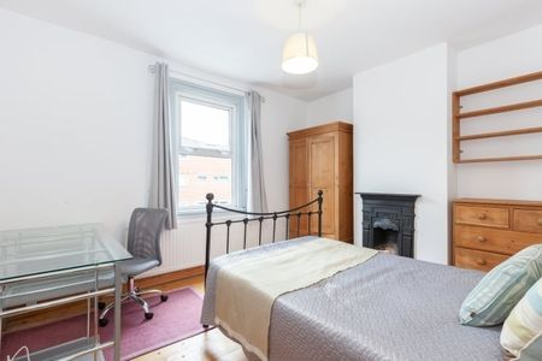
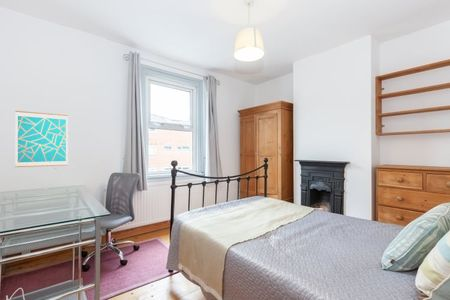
+ wall art [14,110,69,168]
